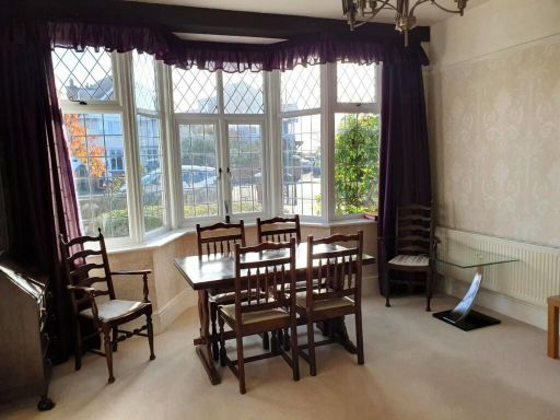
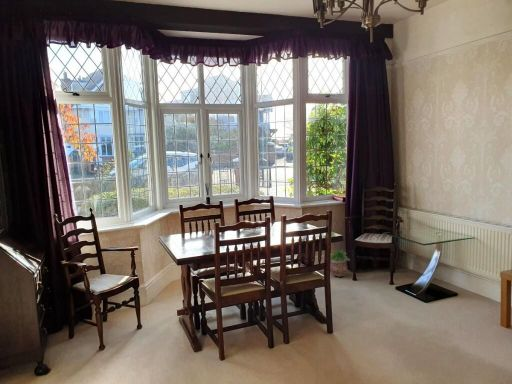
+ potted plant [330,248,351,278]
